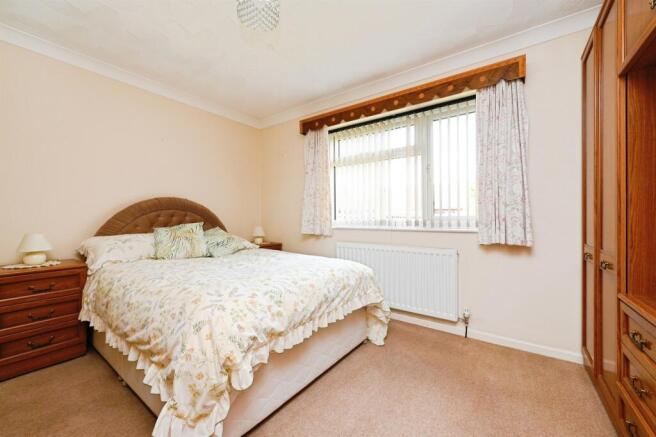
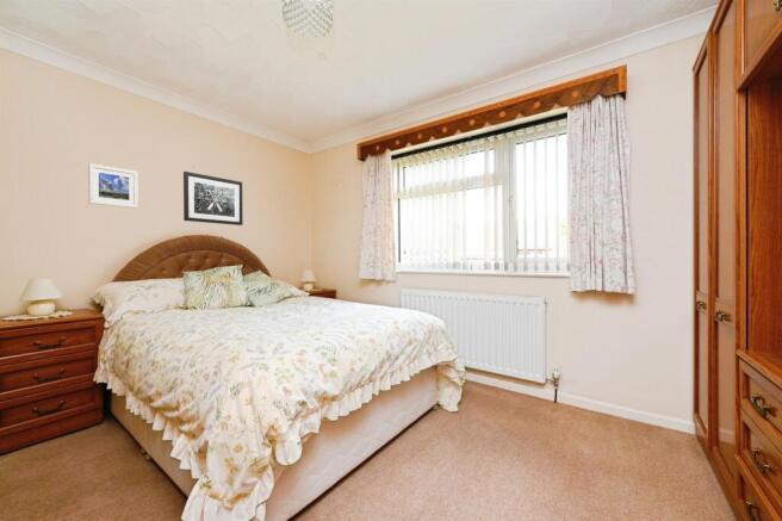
+ wall art [182,170,244,227]
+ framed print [87,162,139,210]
